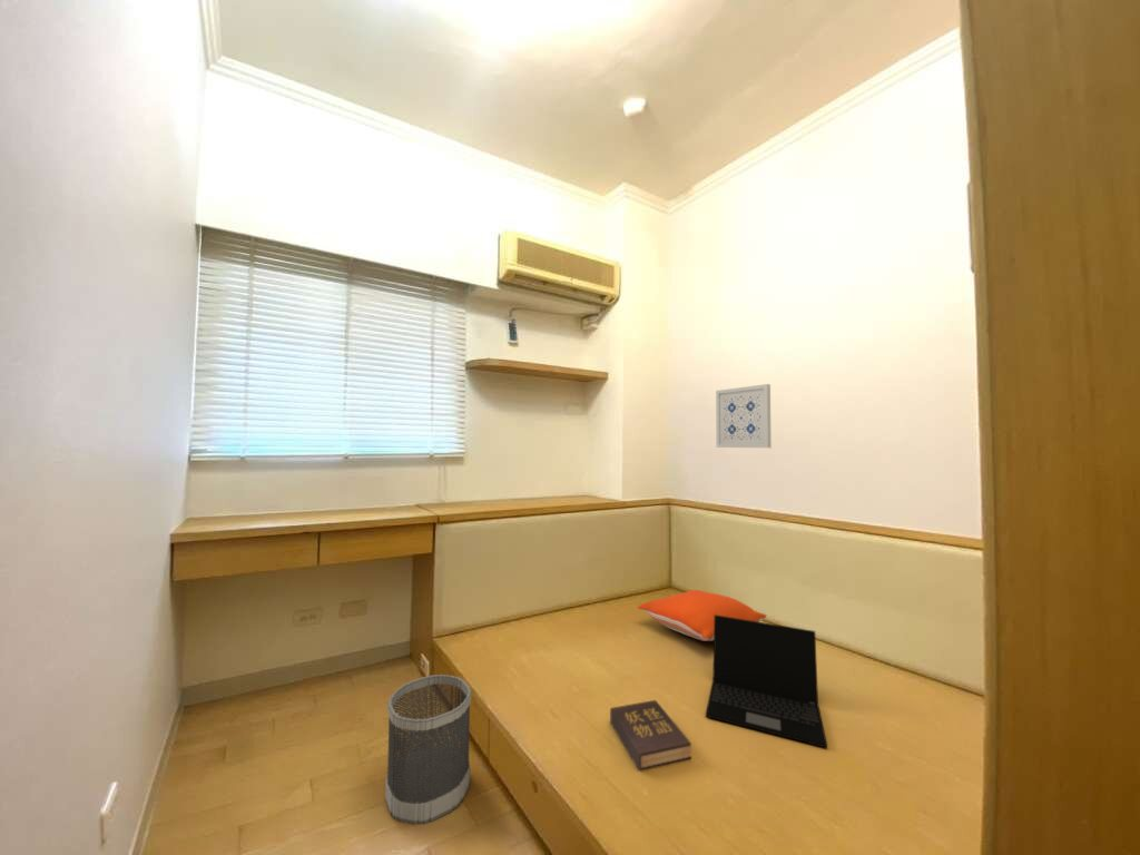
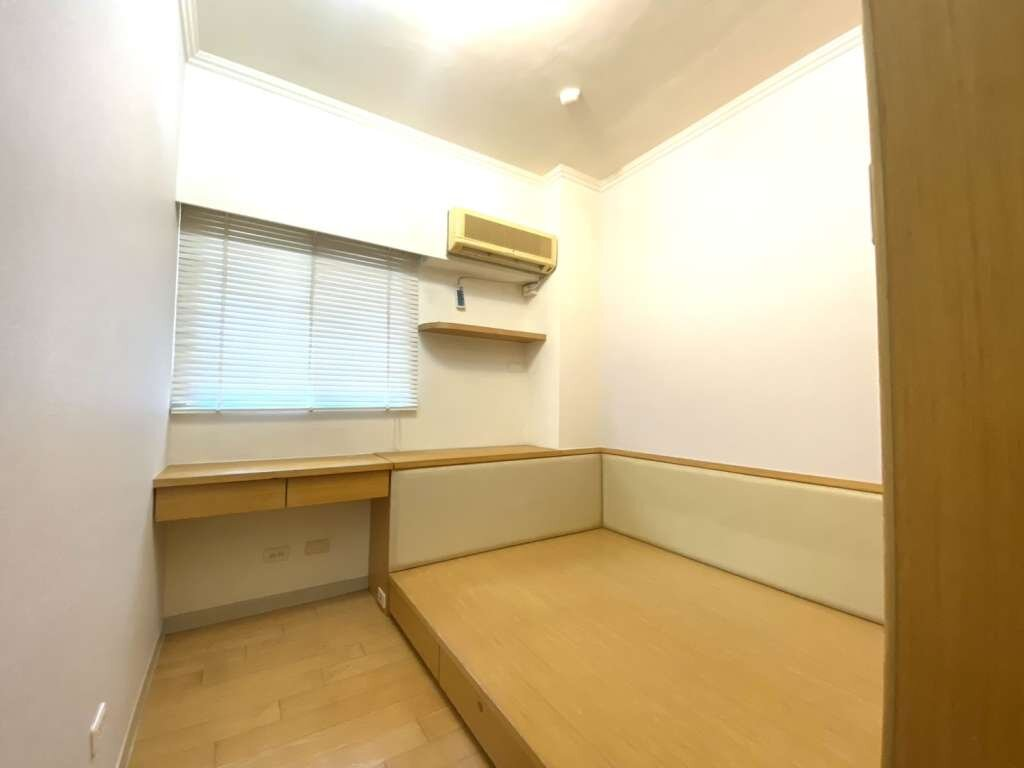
- pillow [636,589,768,642]
- laptop [705,615,828,748]
- wastebasket [384,674,472,825]
- wall art [715,383,773,449]
- hardback book [609,699,692,773]
